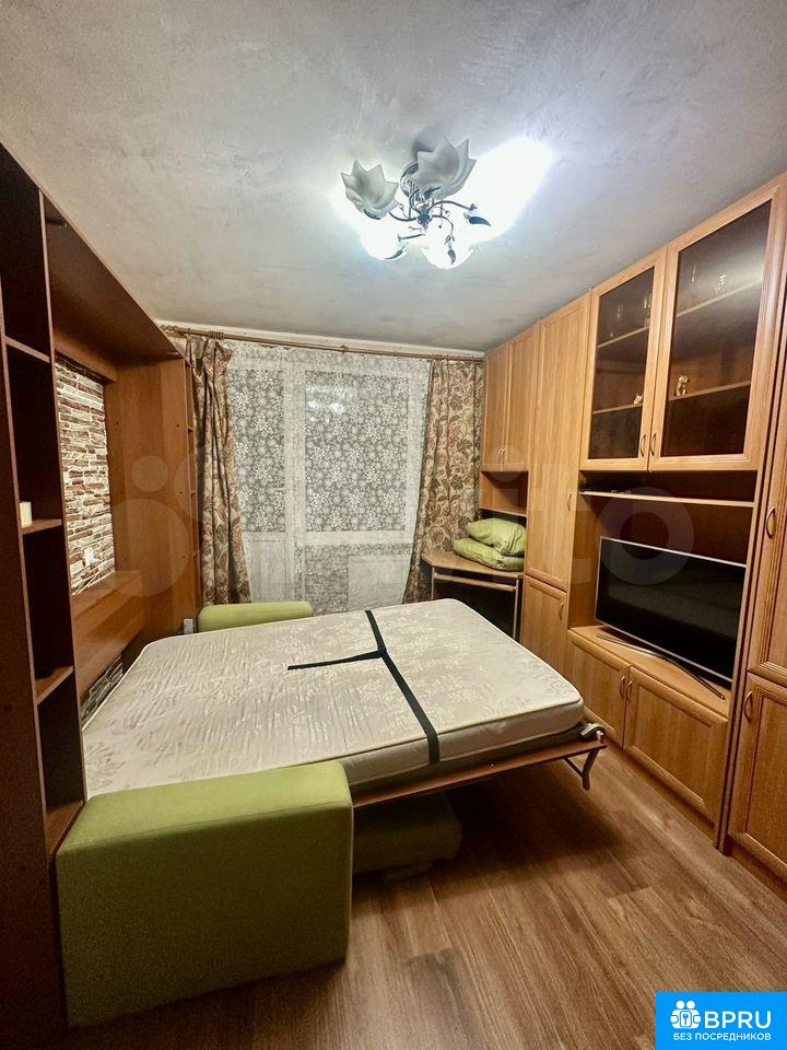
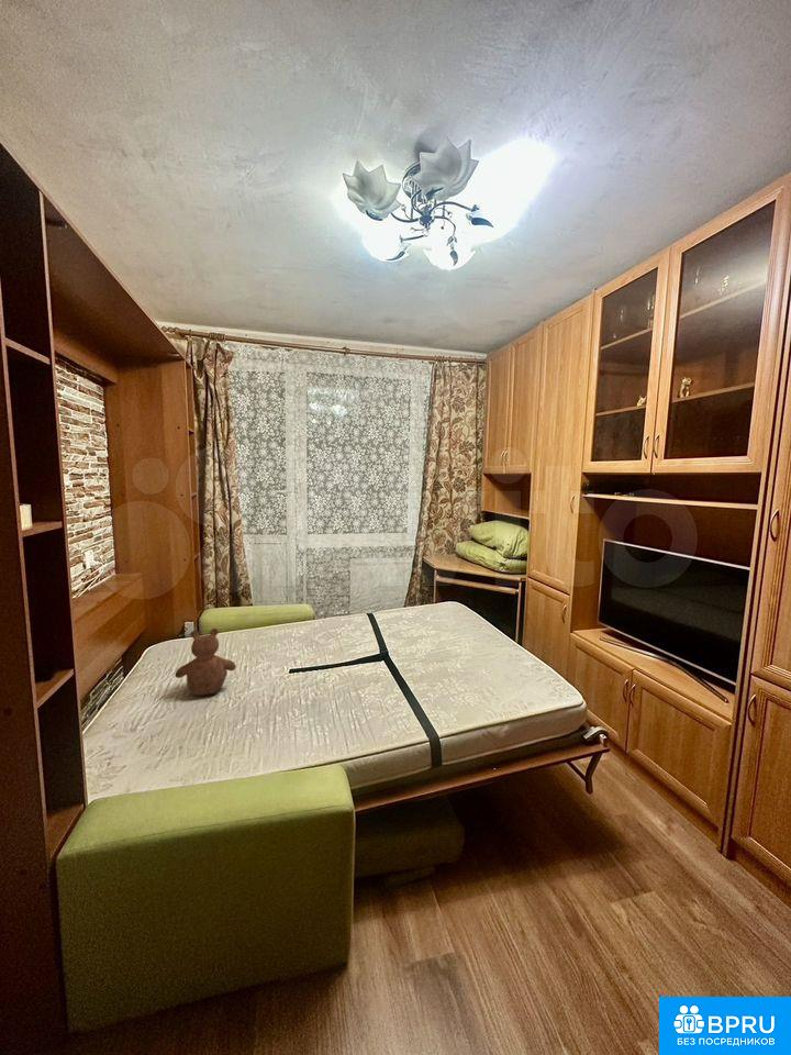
+ teddy bear [175,628,237,697]
